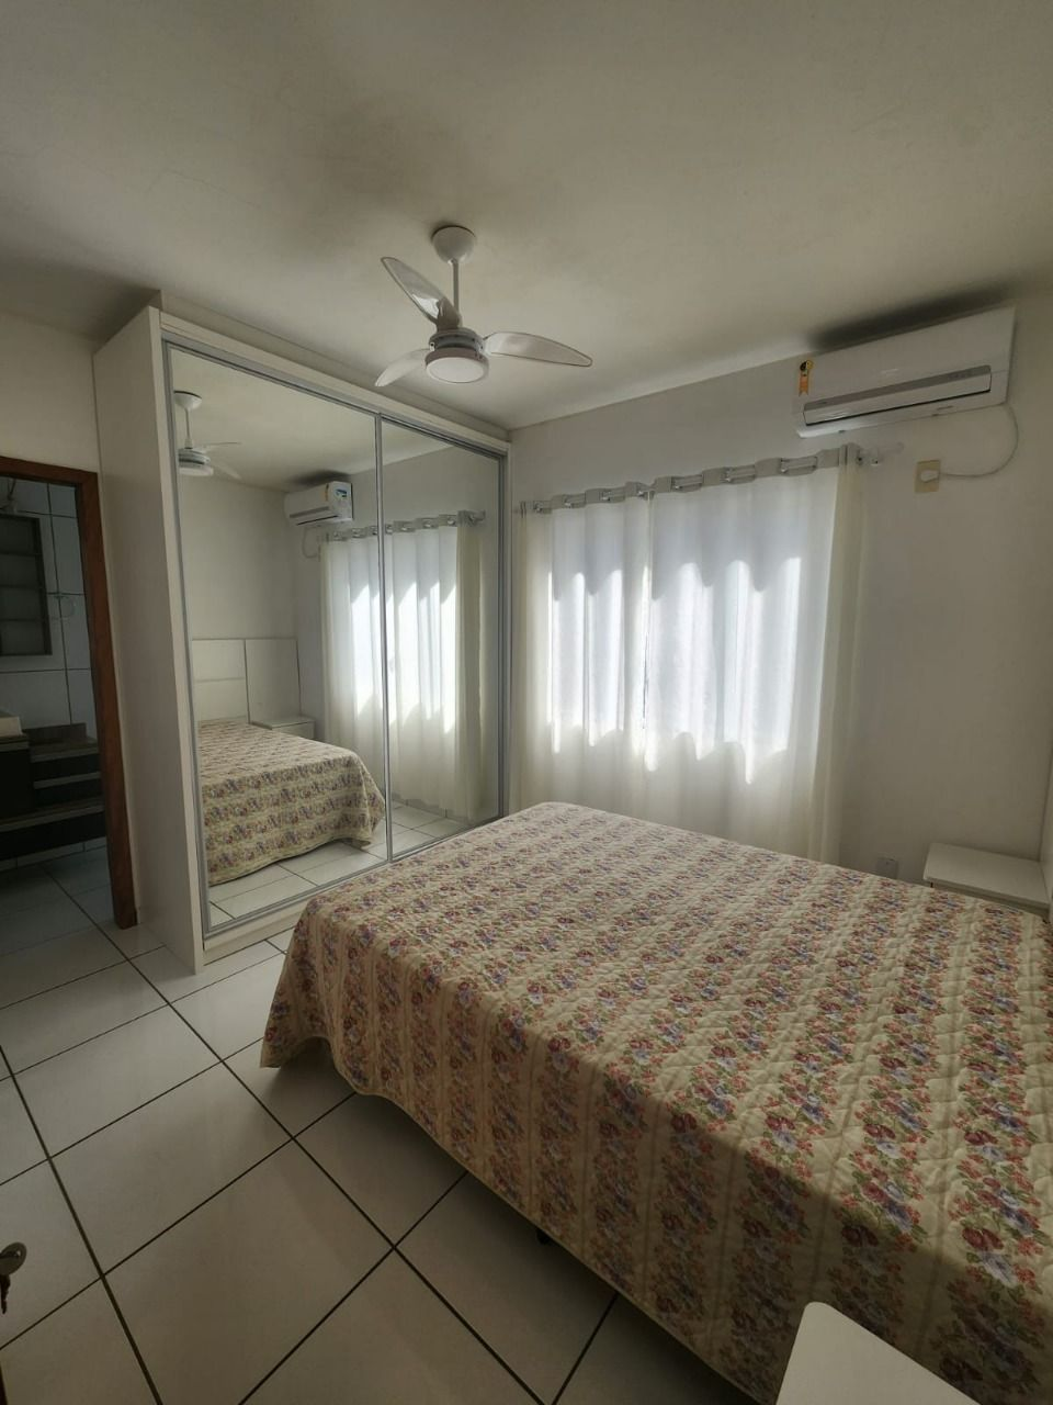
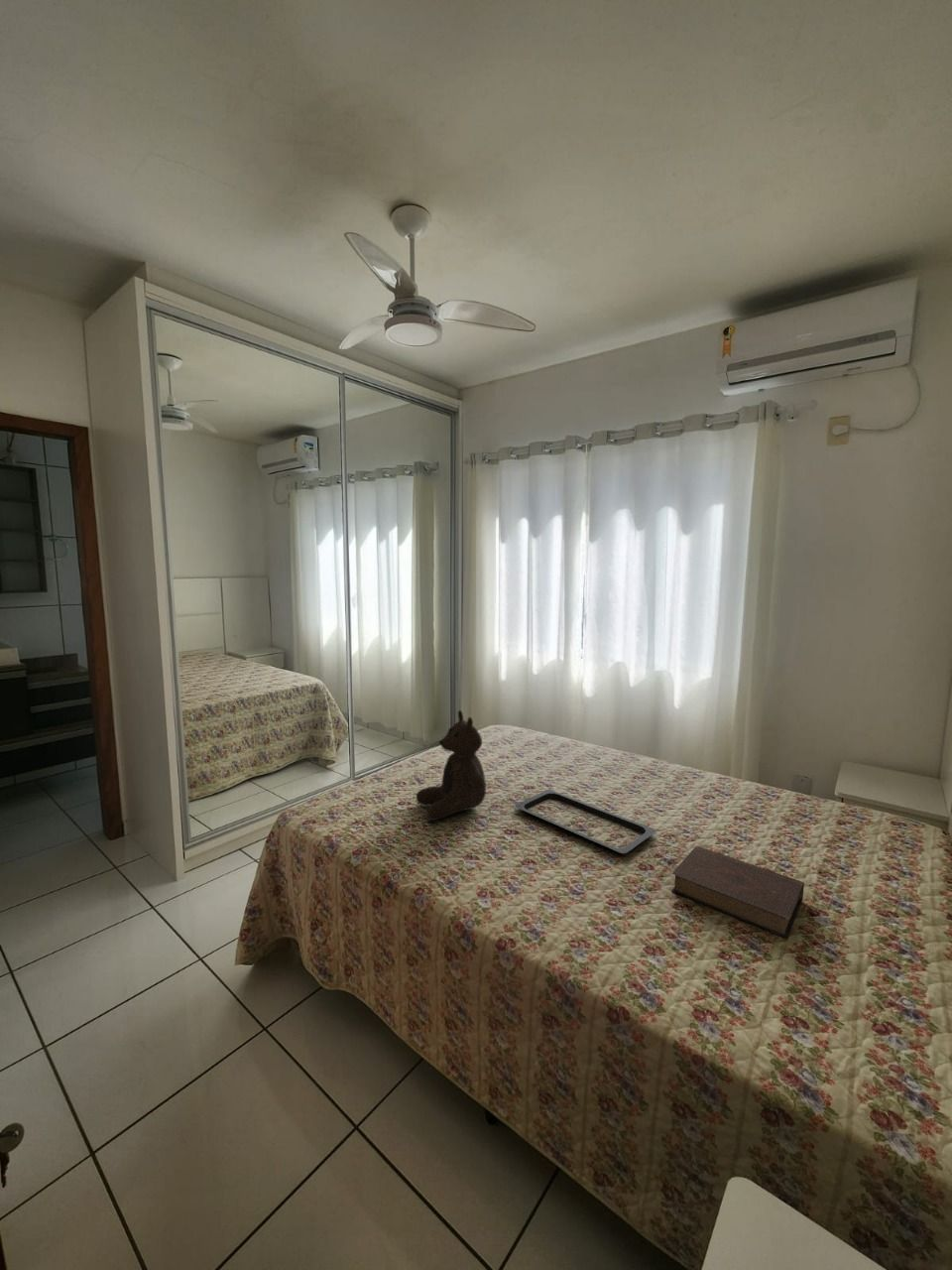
+ serving tray [514,789,656,854]
+ teddy bear [416,709,487,822]
+ book [670,844,805,940]
